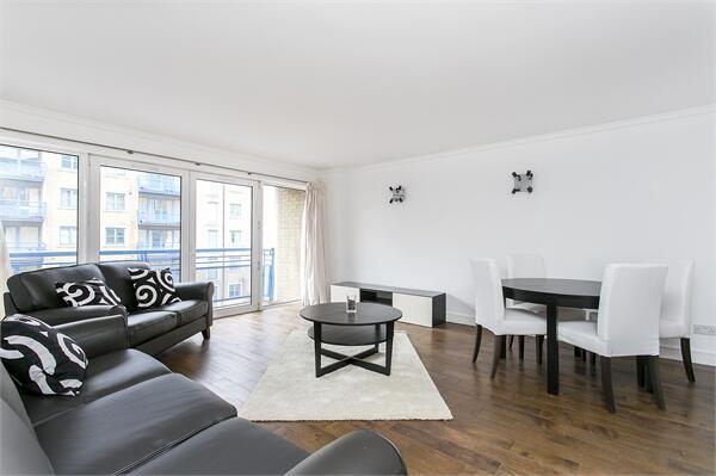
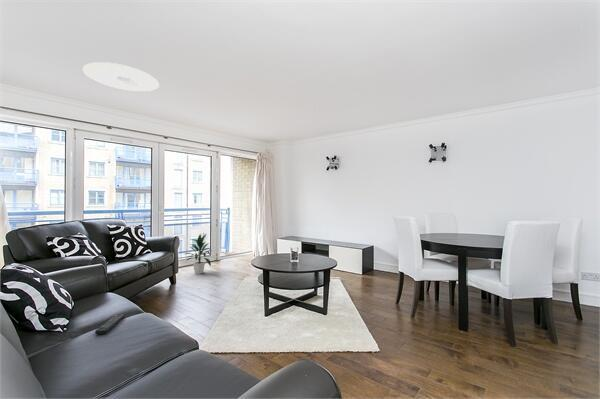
+ indoor plant [182,233,214,275]
+ remote control [94,313,127,336]
+ ceiling light [82,61,160,93]
